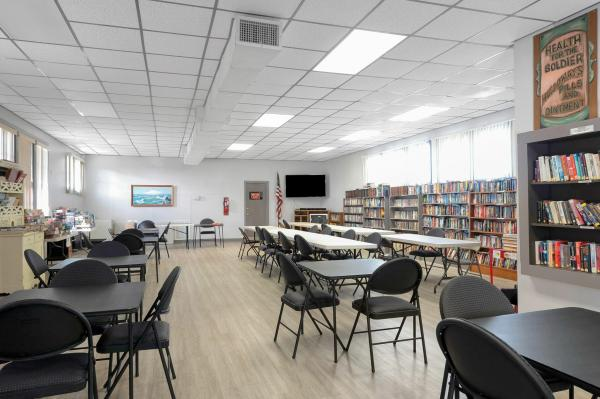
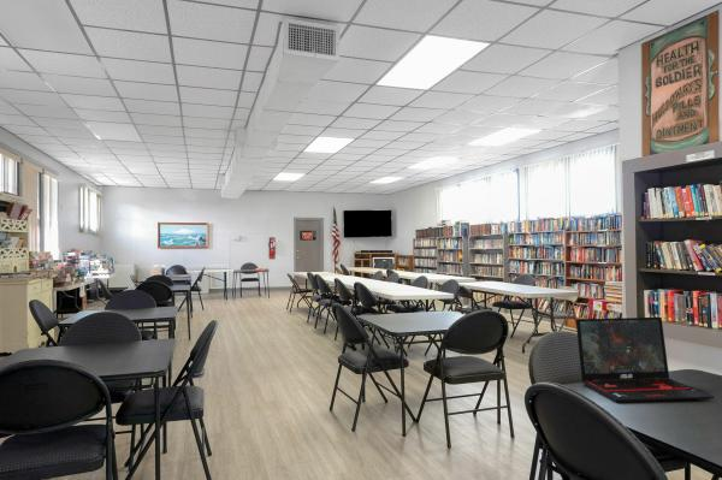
+ laptop [575,316,715,403]
